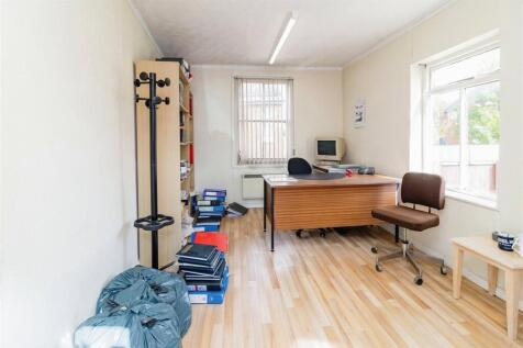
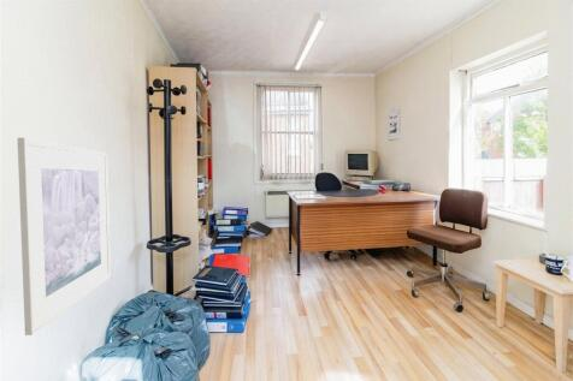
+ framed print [17,137,112,337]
